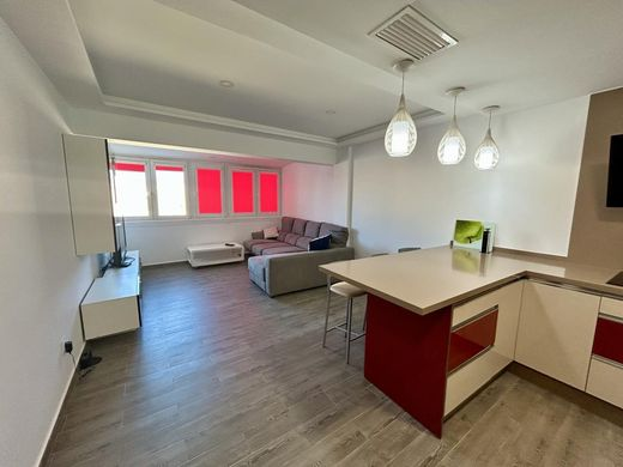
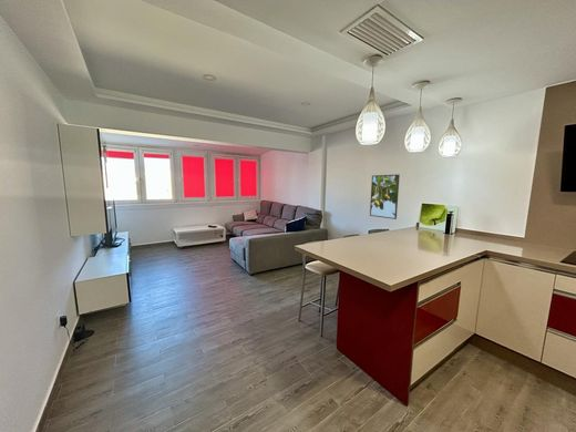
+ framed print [369,174,401,220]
